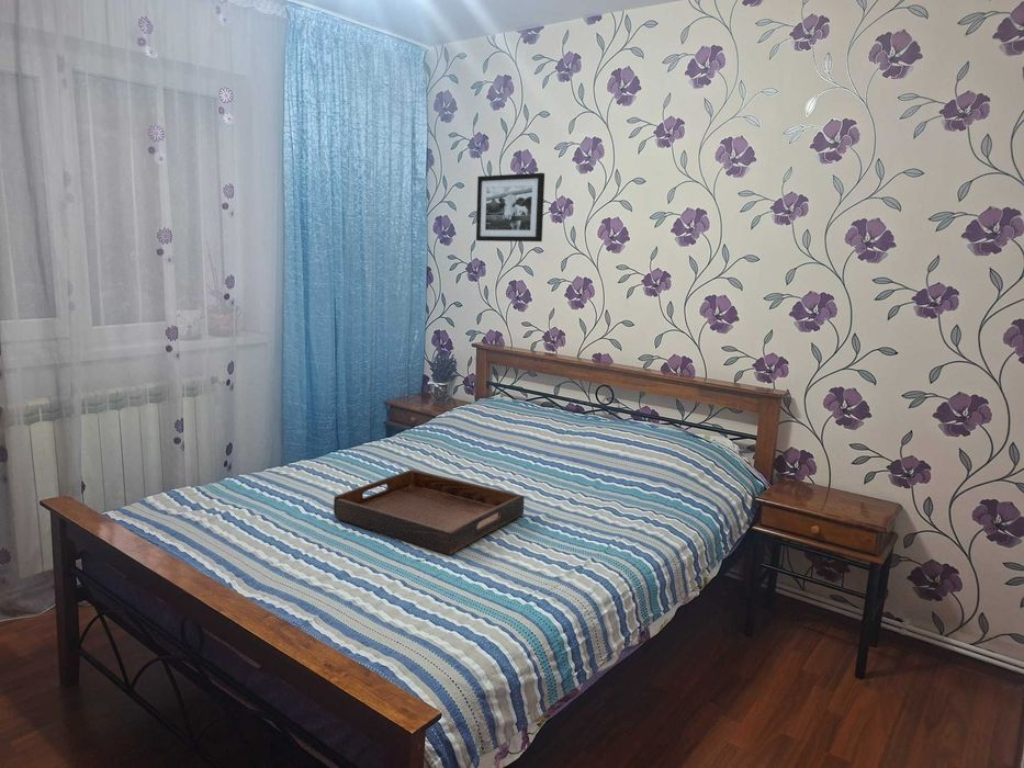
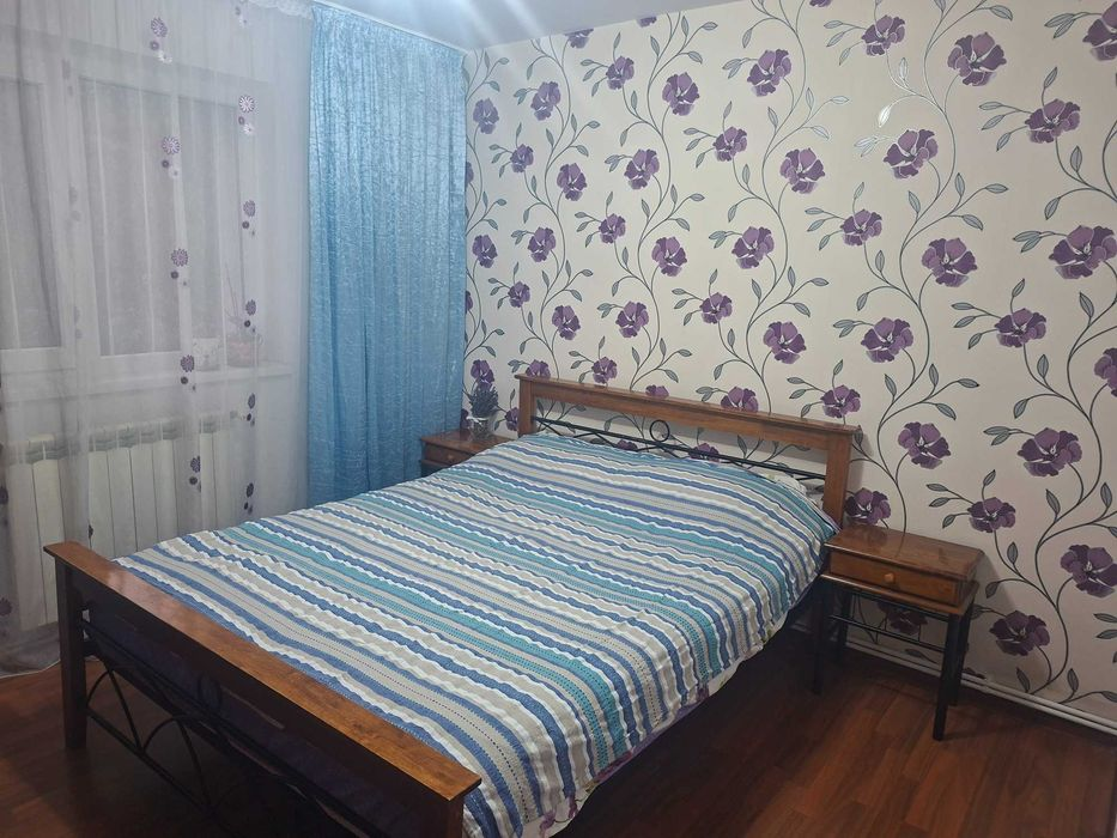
- serving tray [333,468,526,556]
- picture frame [475,172,545,242]
